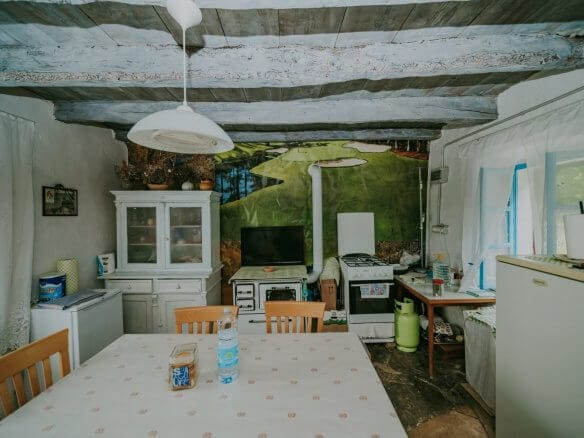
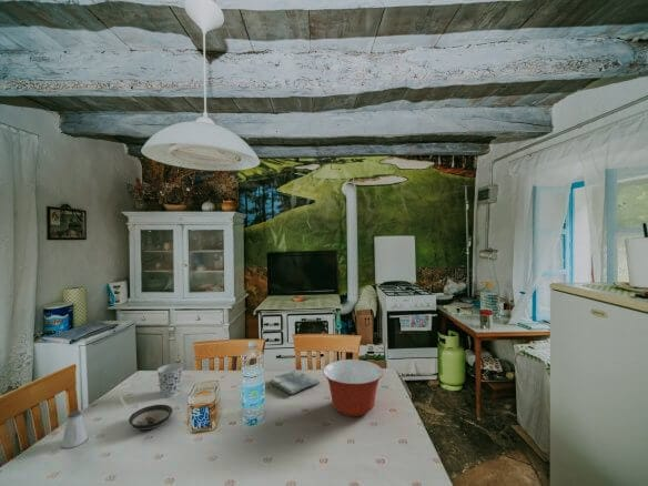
+ cup [156,363,183,398]
+ dish towel [270,369,321,396]
+ saucer [128,404,173,431]
+ saltshaker [60,409,89,449]
+ mixing bowl [322,358,385,417]
